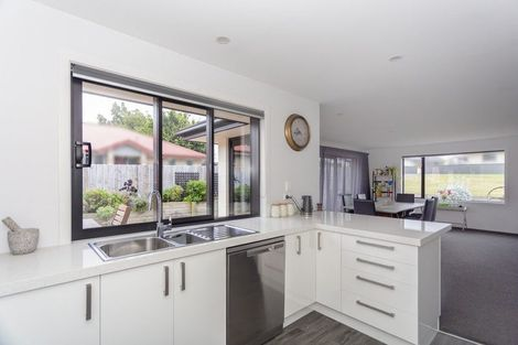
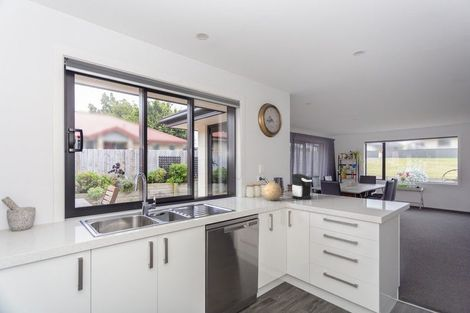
+ coffee maker [291,173,313,201]
+ decorative ball [262,181,283,202]
